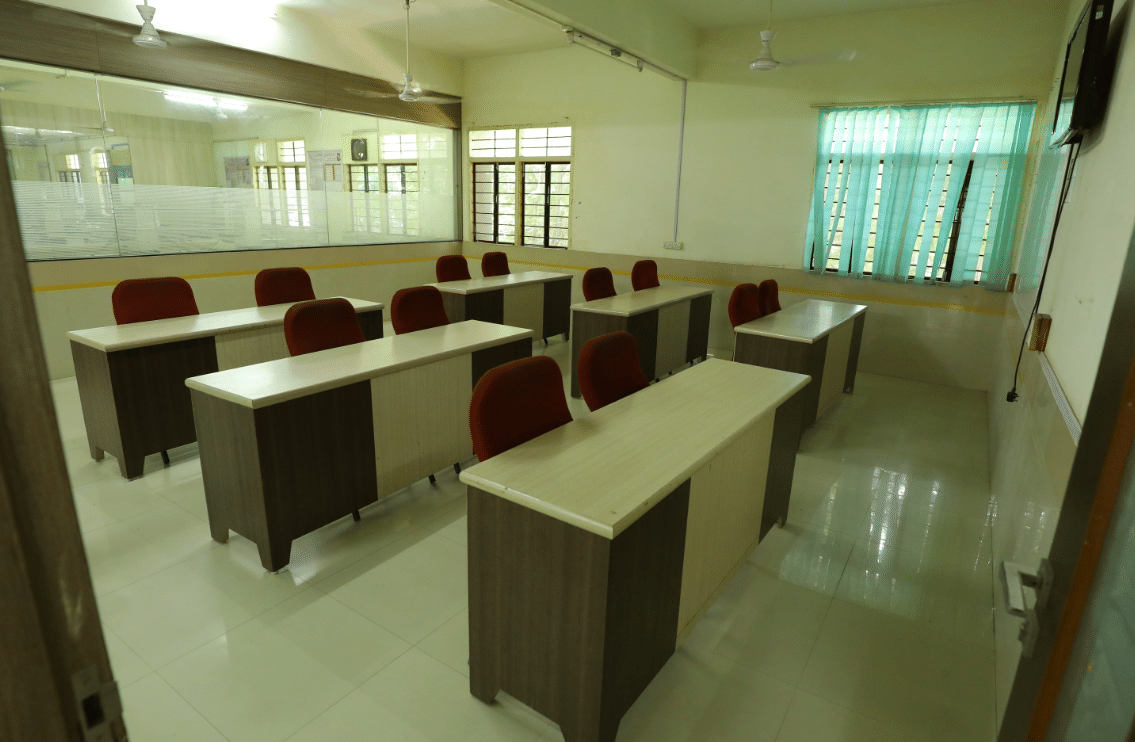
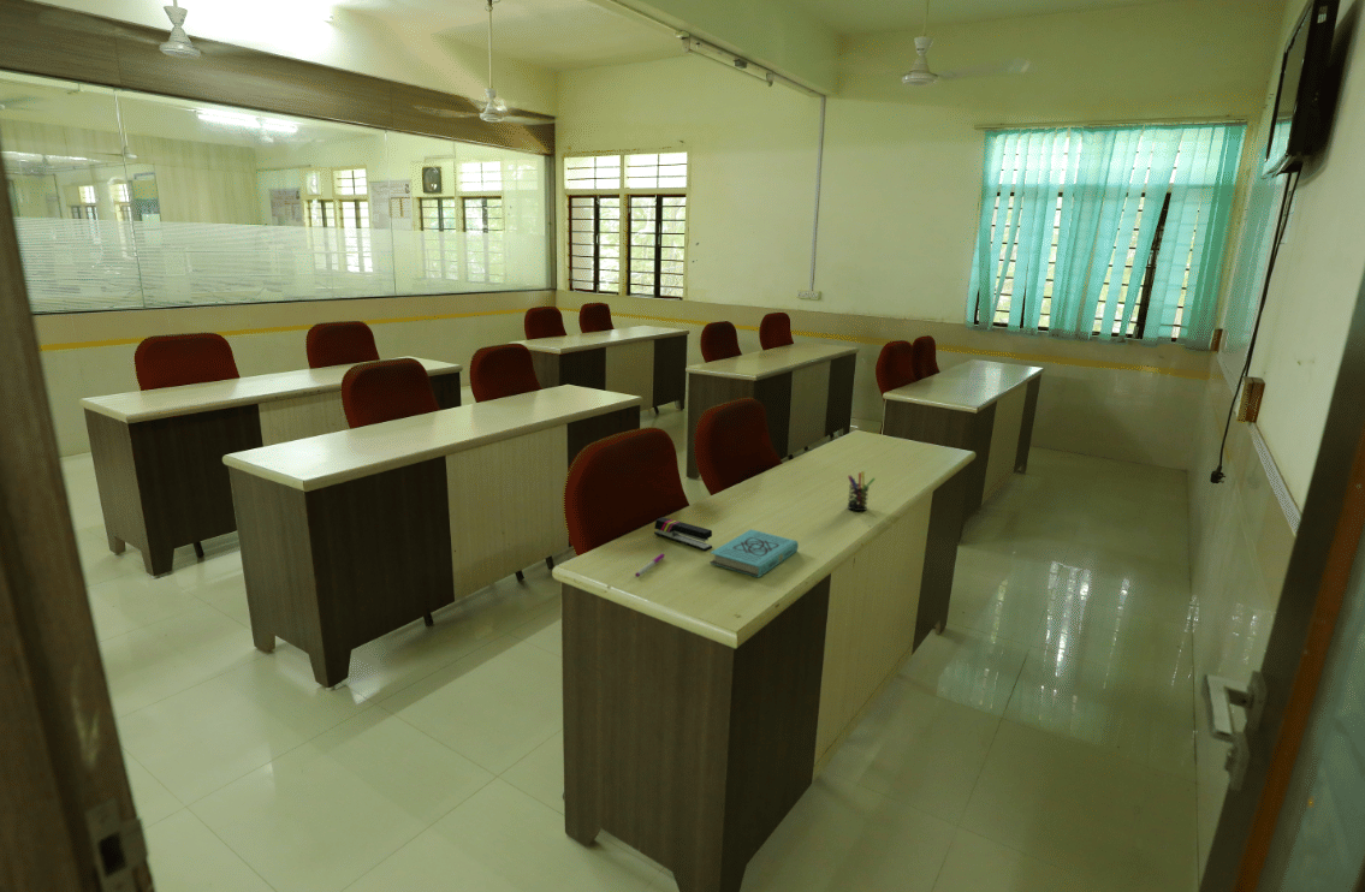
+ stapler [653,517,713,552]
+ pen holder [847,470,877,512]
+ pen [634,552,666,578]
+ book [708,528,800,578]
